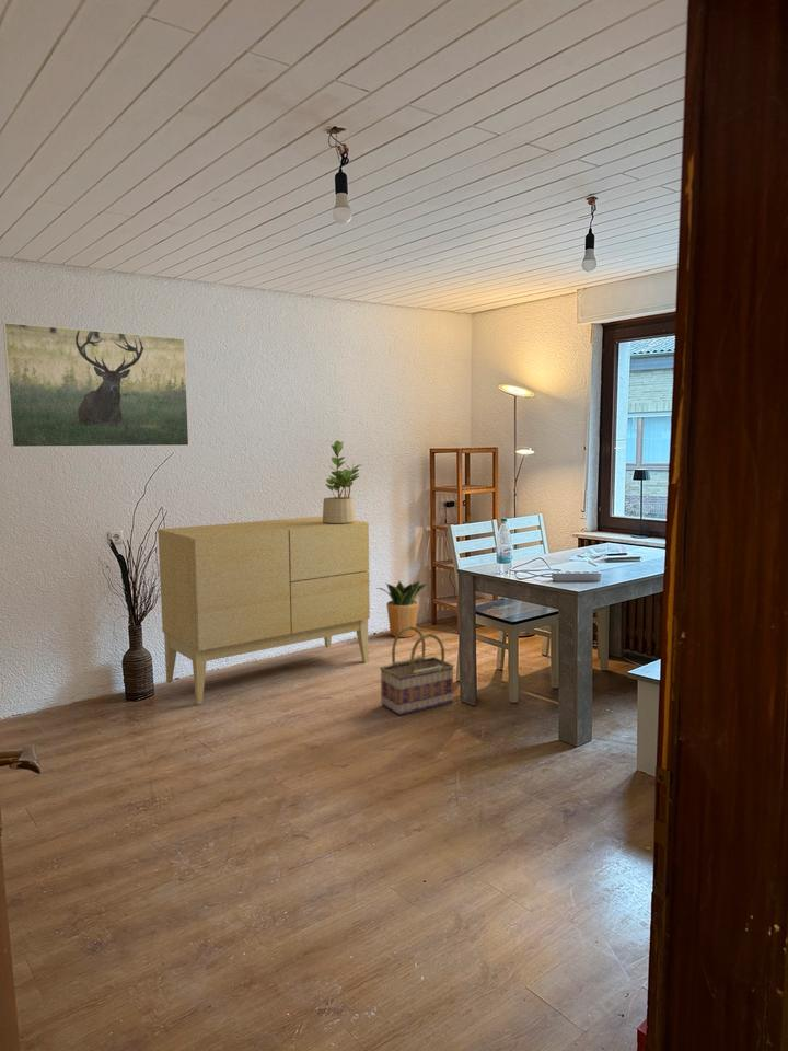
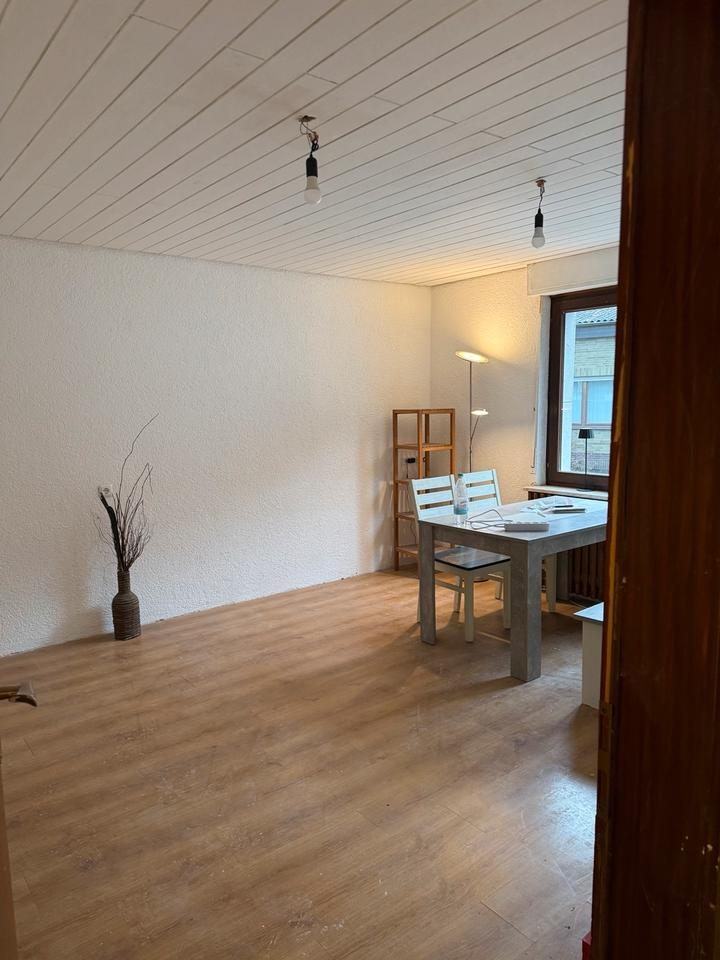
- basket [379,626,455,716]
- potted plant [322,440,362,523]
- sideboard [157,516,371,705]
- potted plant [376,579,430,638]
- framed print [2,322,190,448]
